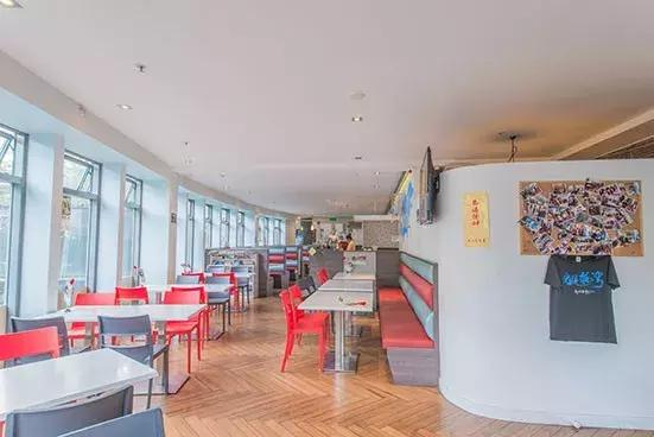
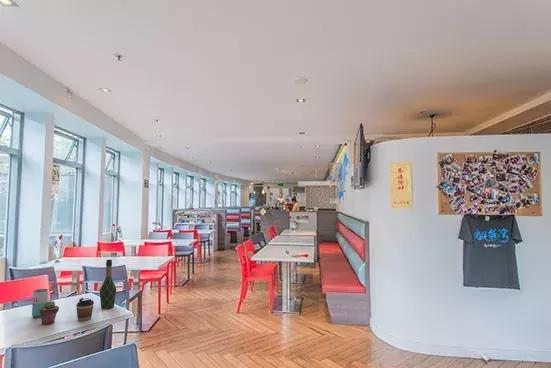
+ wine bottle [99,259,117,310]
+ potted succulent [39,300,60,326]
+ coffee cup [75,297,95,322]
+ beverage can [31,288,49,319]
